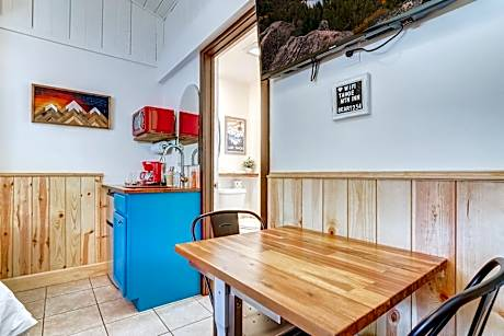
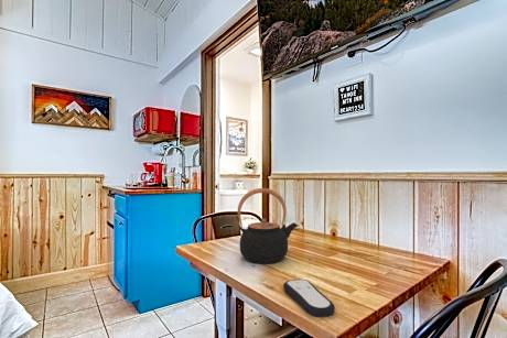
+ teapot [237,187,299,265]
+ remote control [282,279,336,318]
